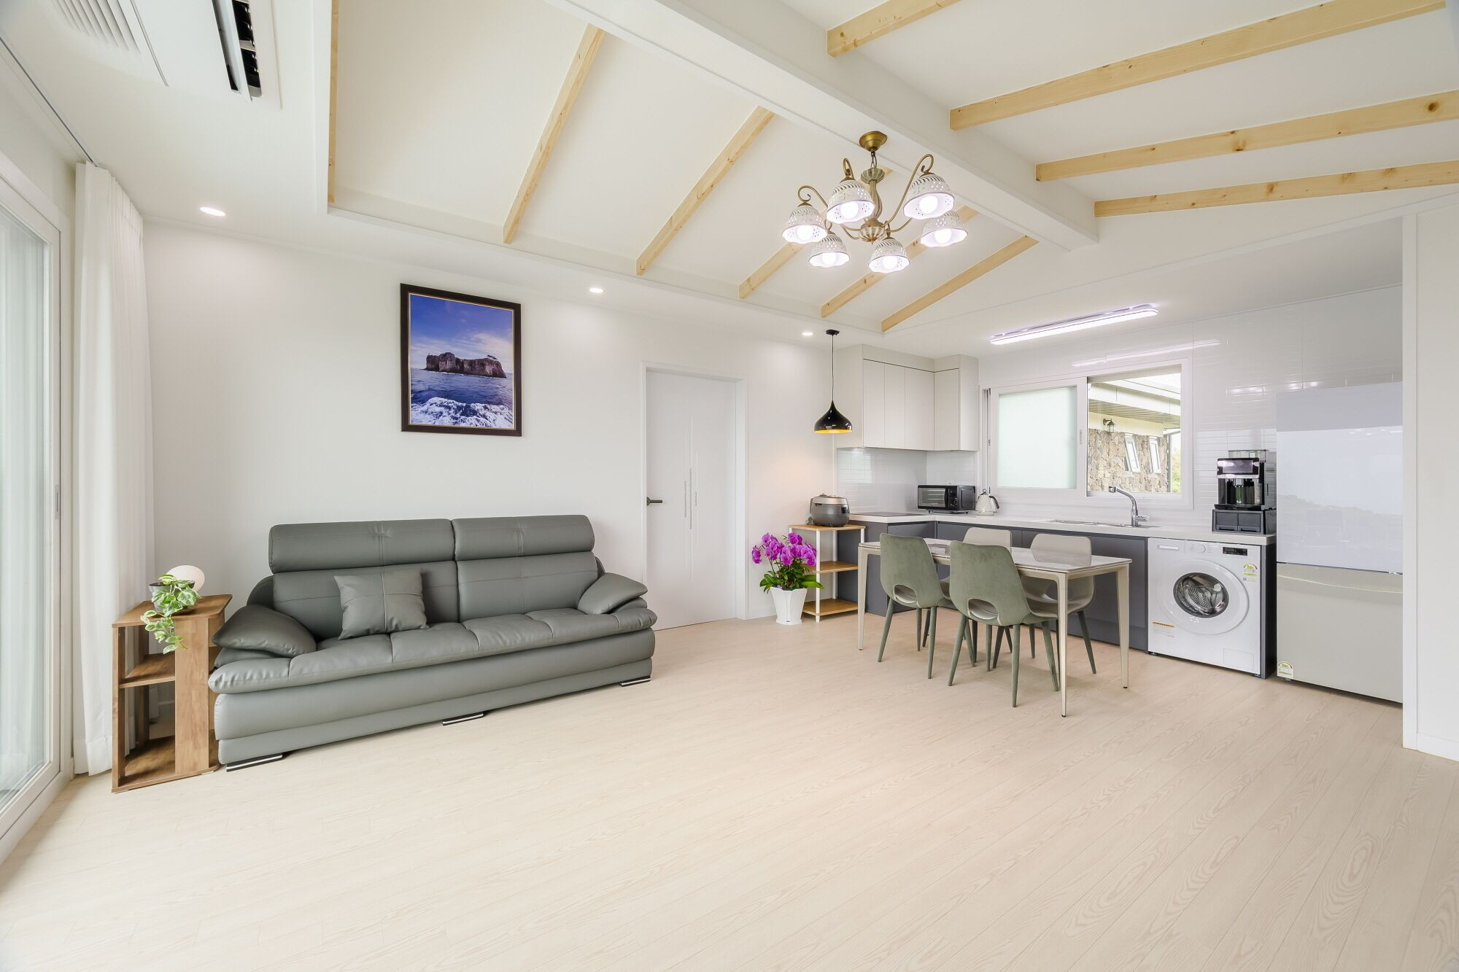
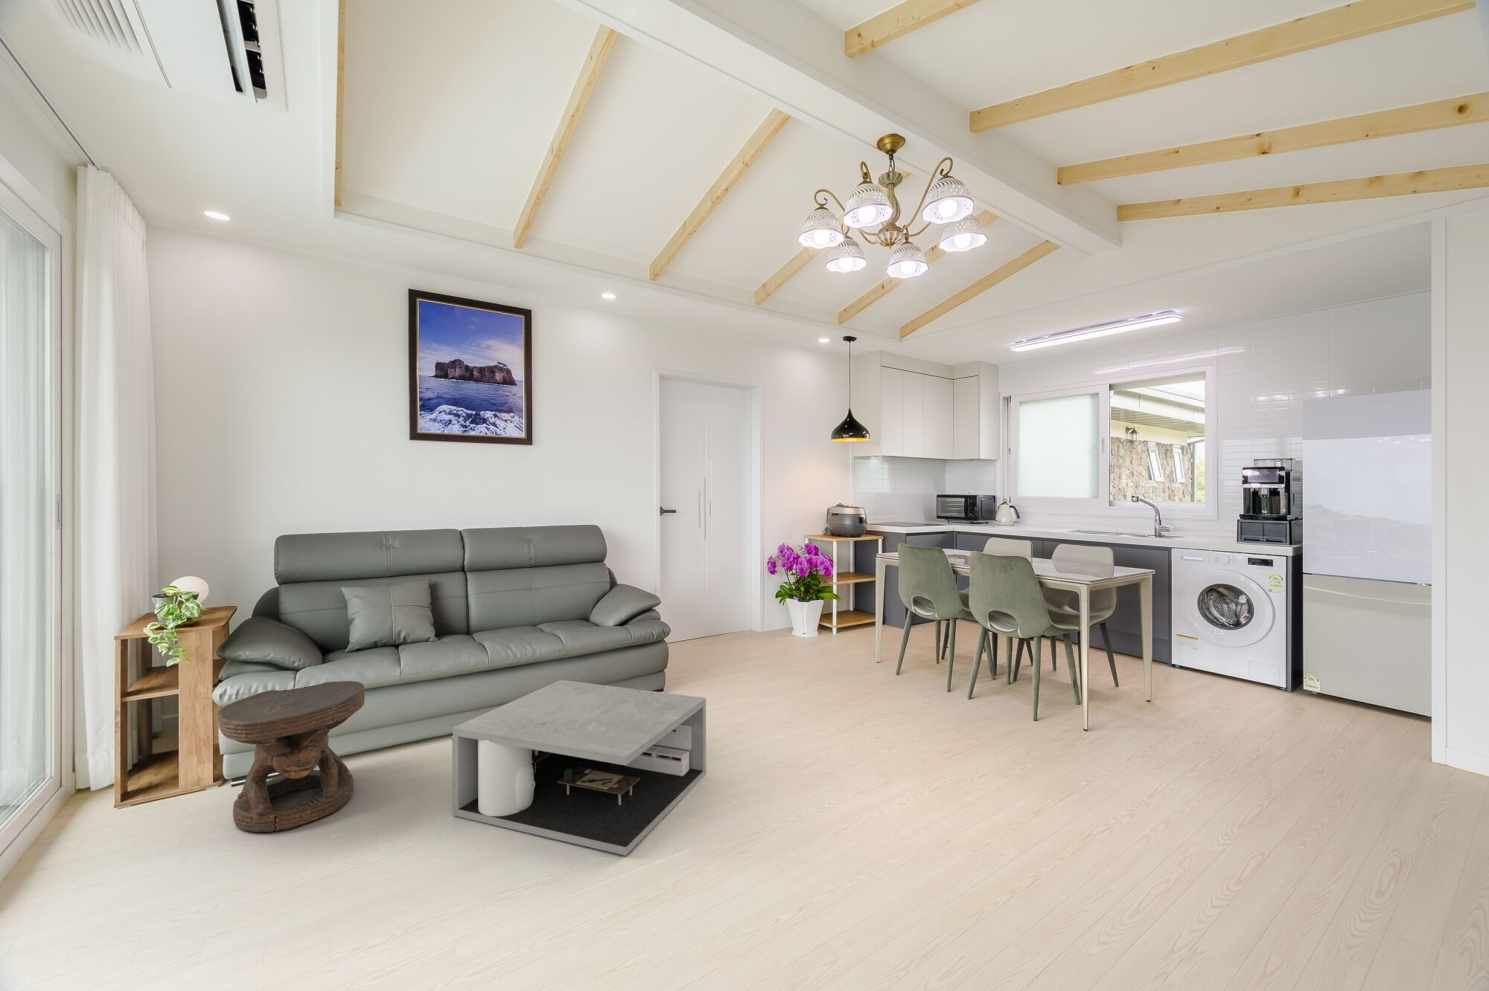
+ coffee table [452,679,706,856]
+ carved stool [217,680,365,833]
